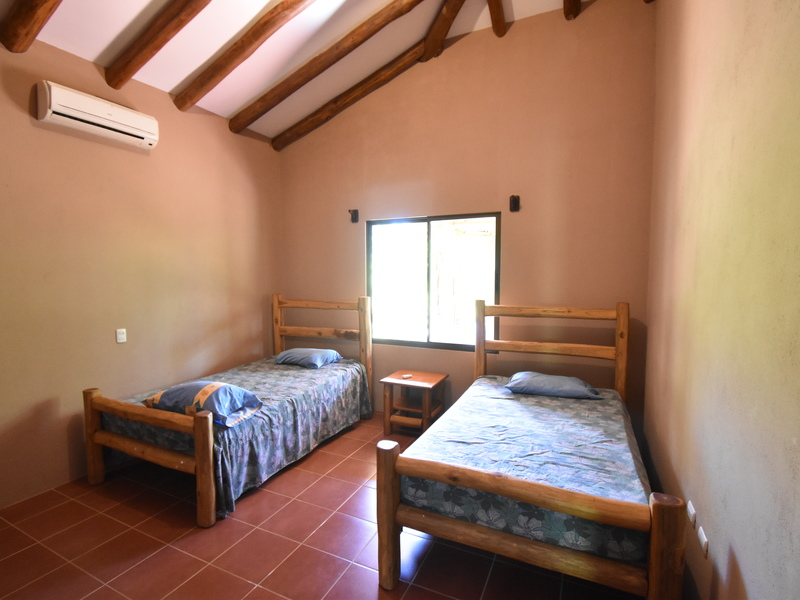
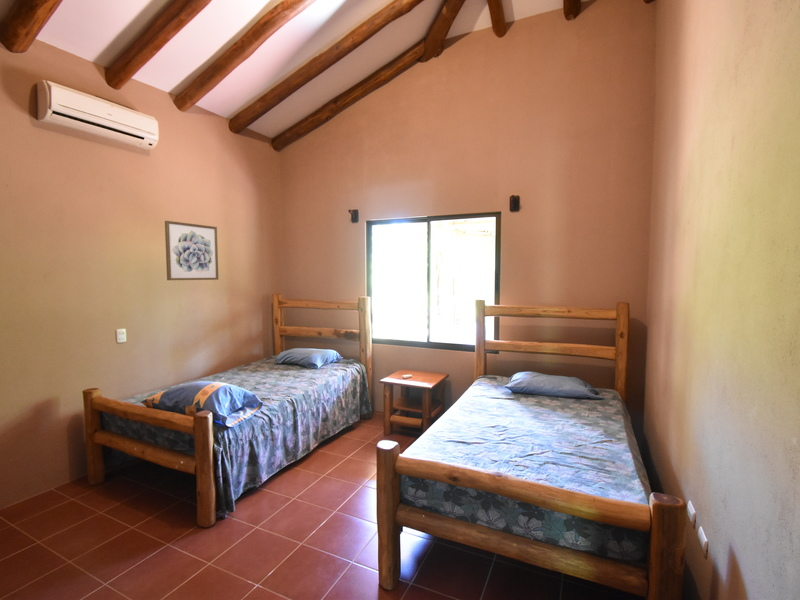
+ wall art [164,220,219,281]
